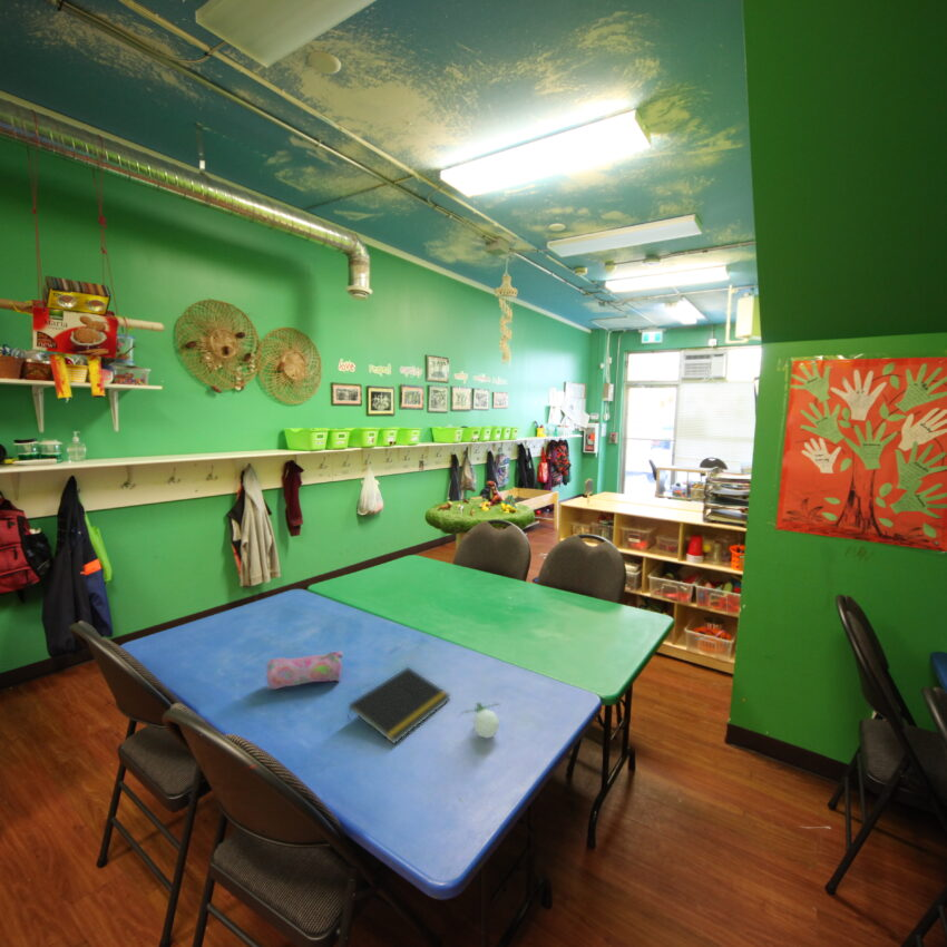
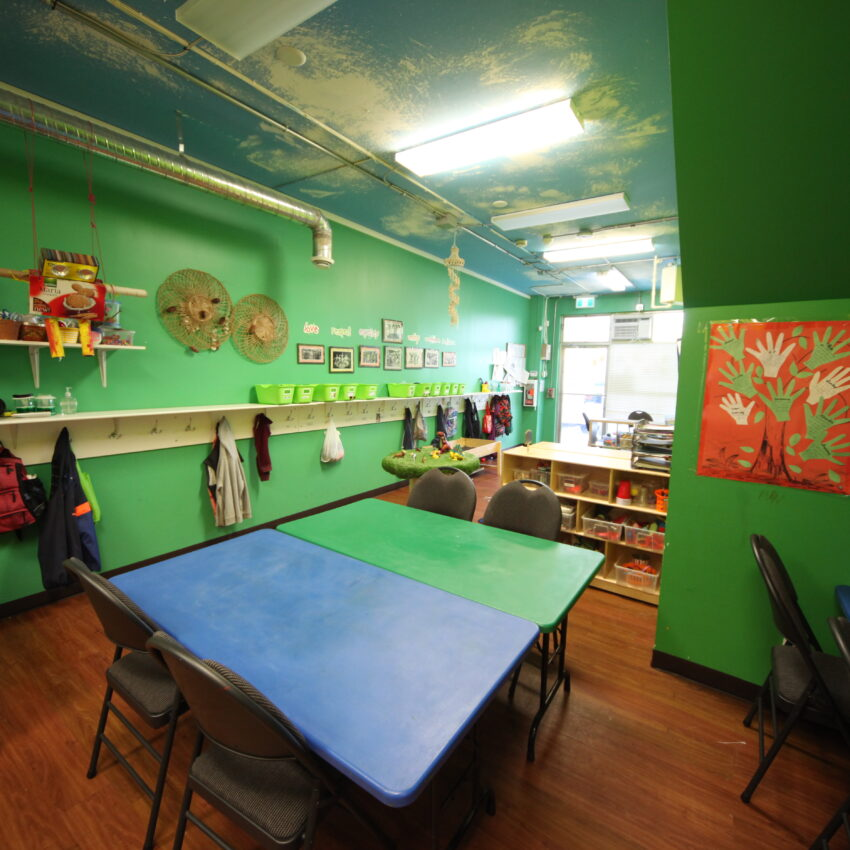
- notepad [346,666,451,745]
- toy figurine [459,701,501,740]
- pencil case [265,650,343,691]
